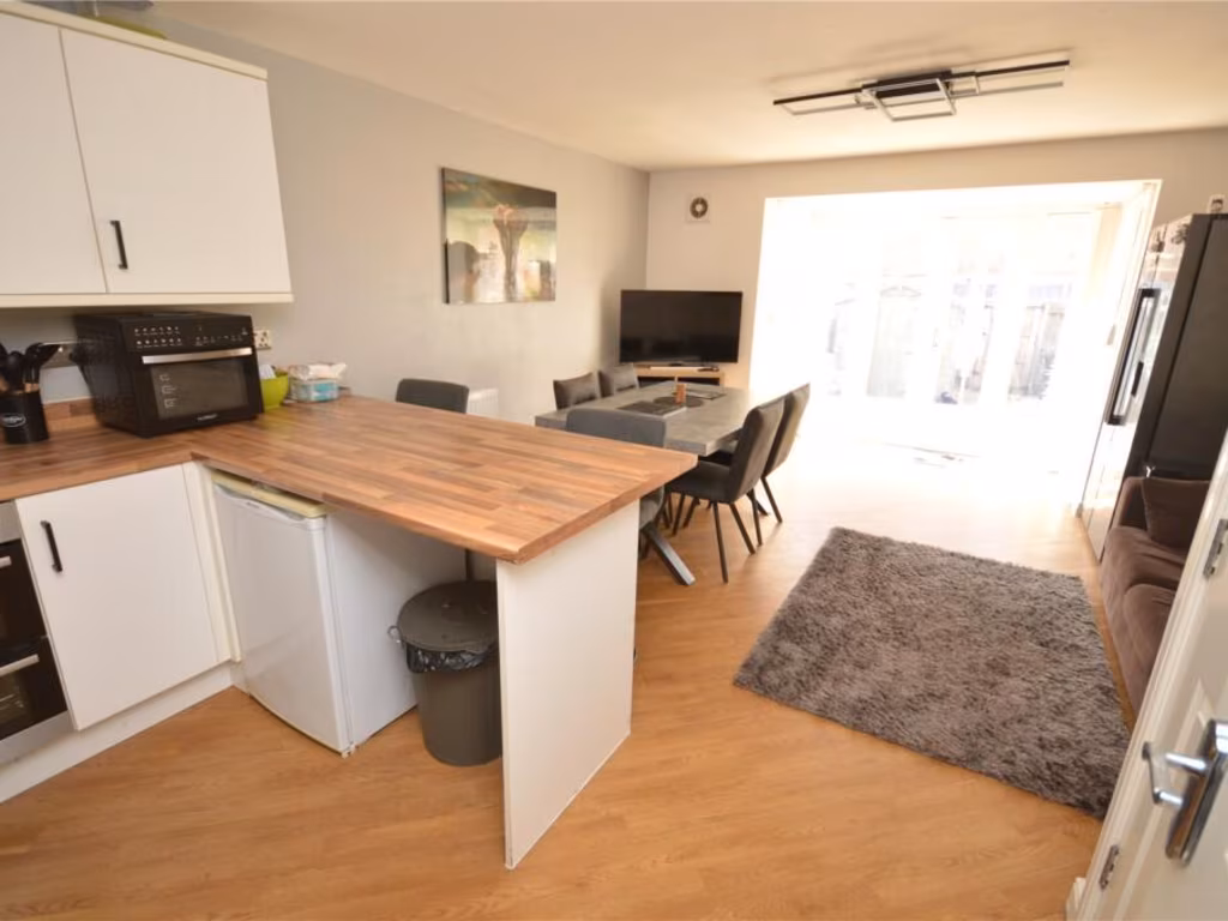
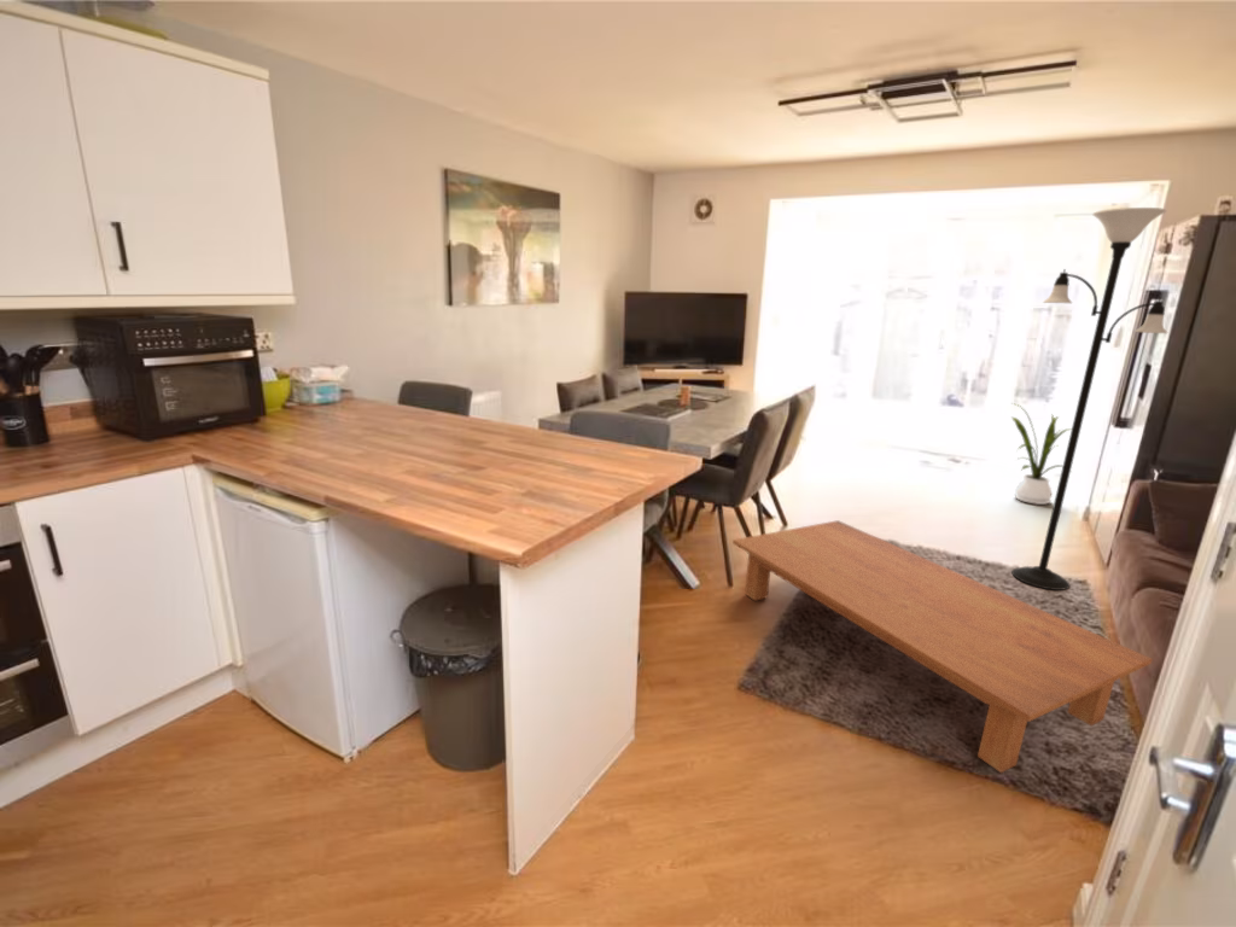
+ floor lamp [1010,206,1168,591]
+ coffee table [731,519,1154,774]
+ house plant [1010,402,1072,506]
